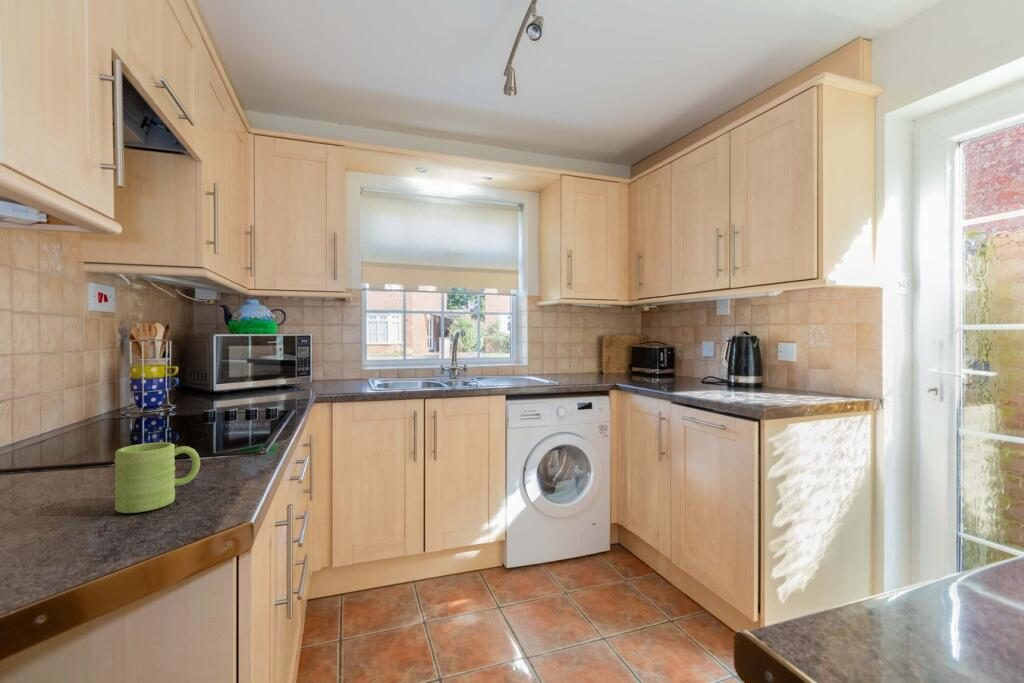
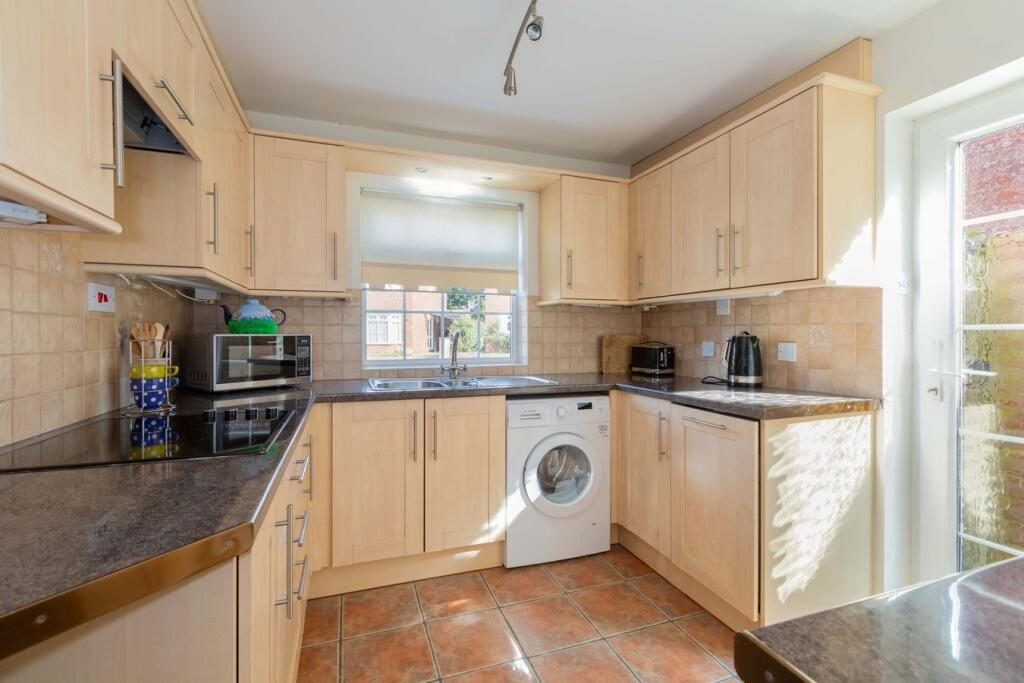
- mug [114,441,201,514]
